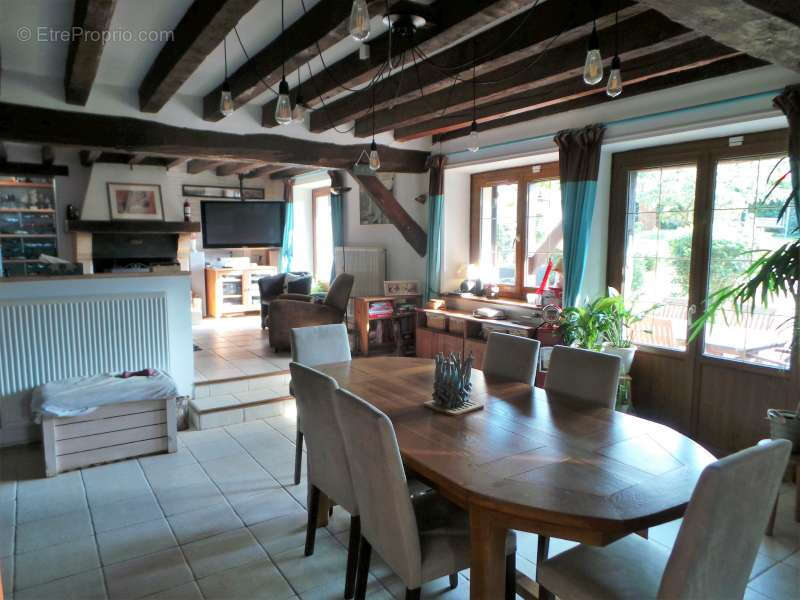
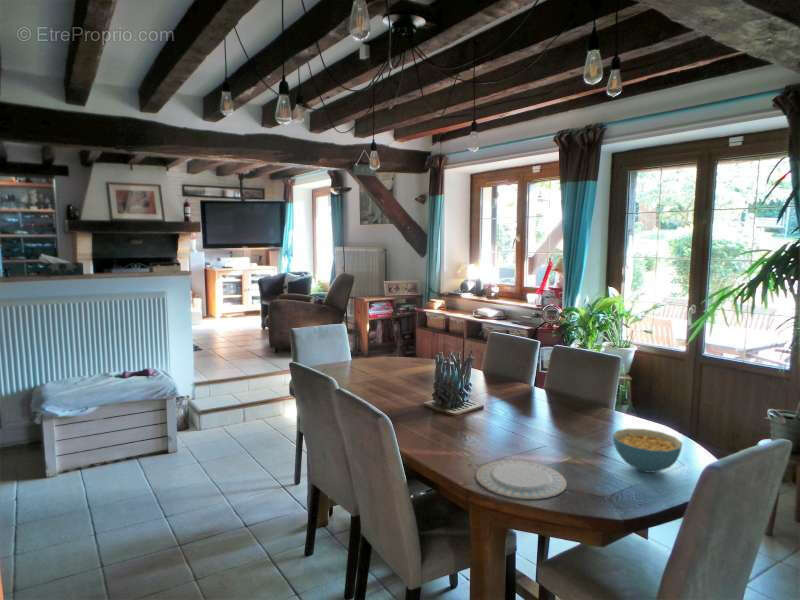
+ cereal bowl [612,428,684,474]
+ chinaware [475,459,567,500]
